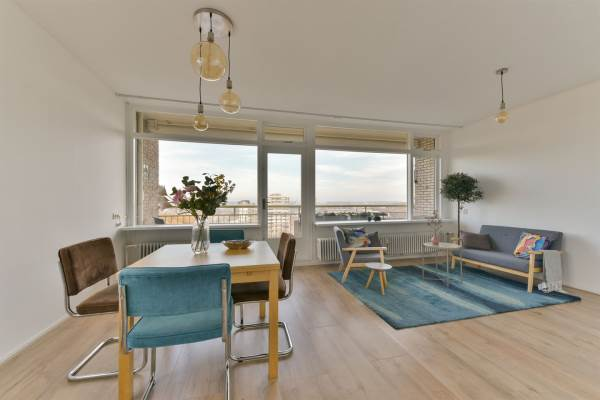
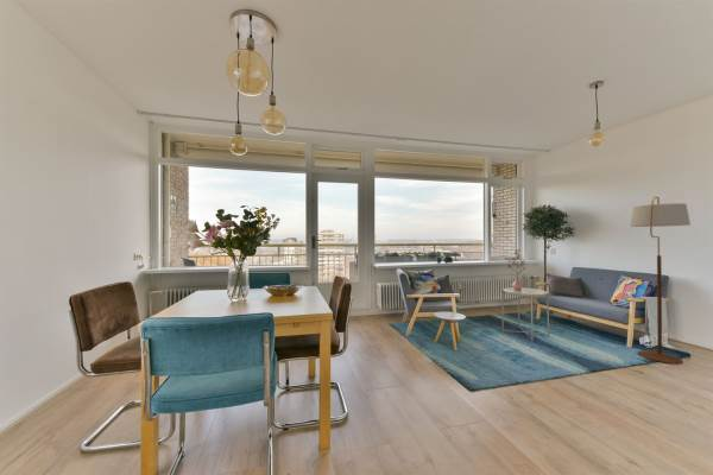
+ floor lamp [629,196,692,366]
